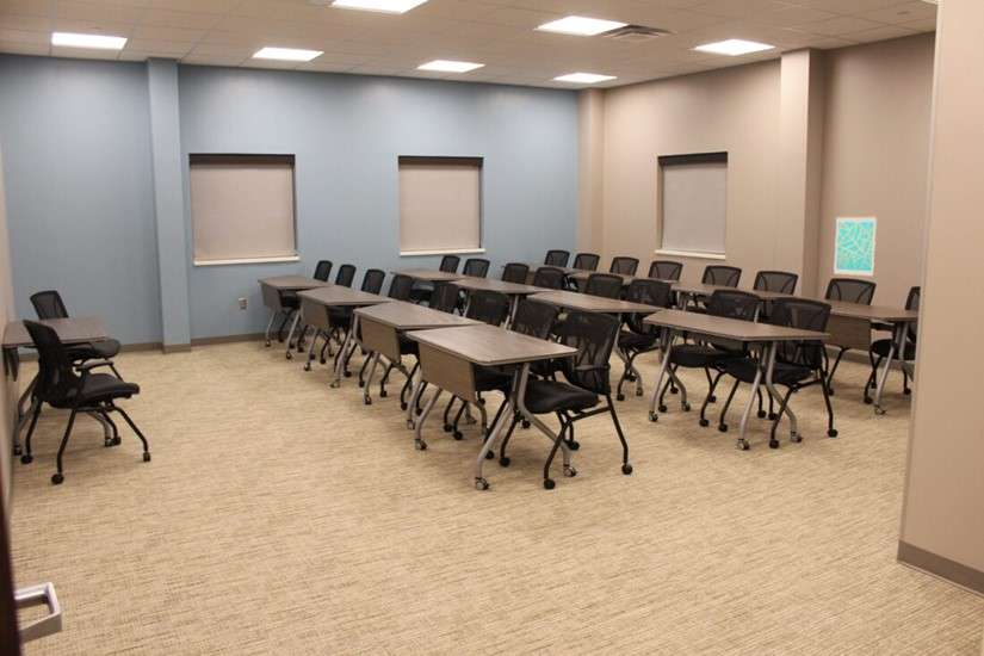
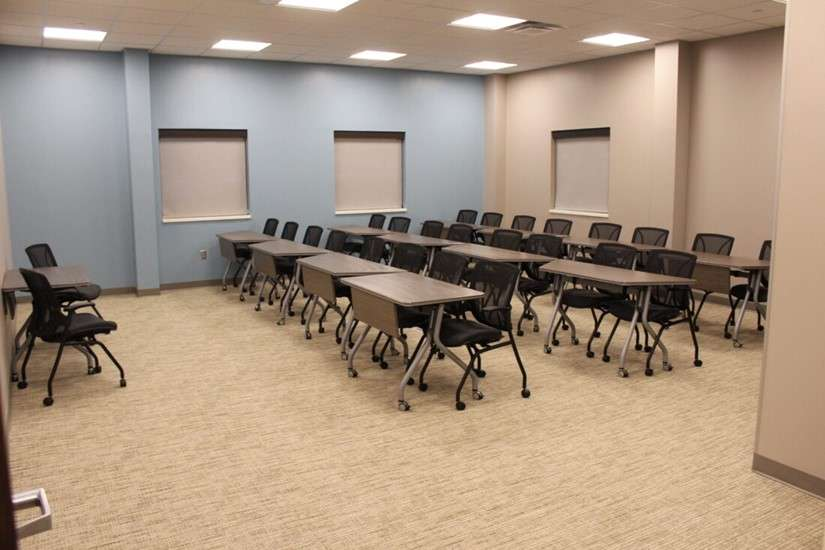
- wall art [833,216,878,278]
